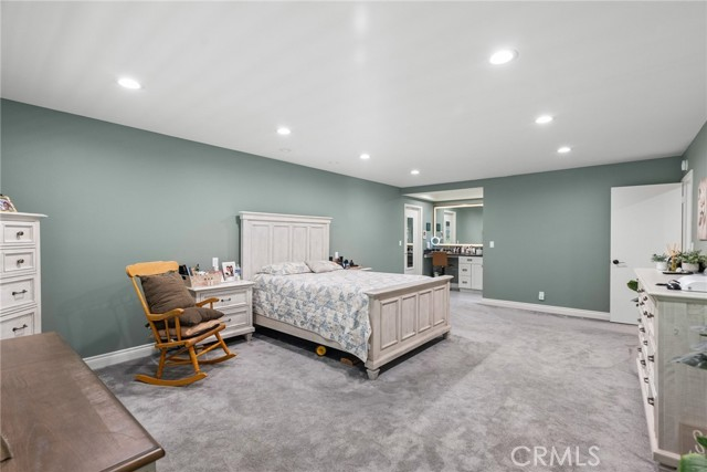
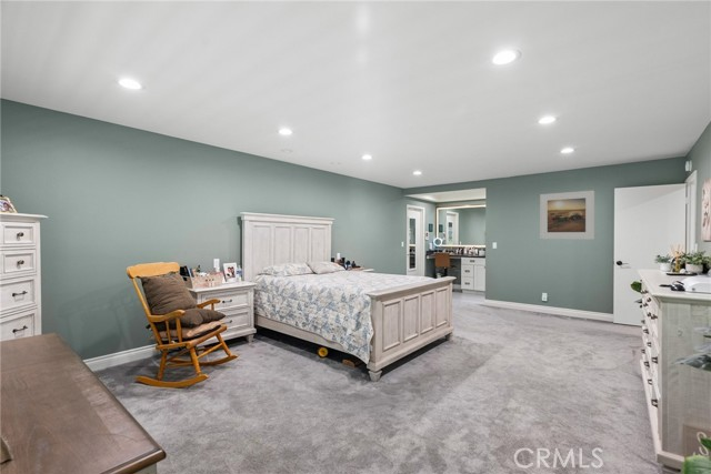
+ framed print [539,190,595,240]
